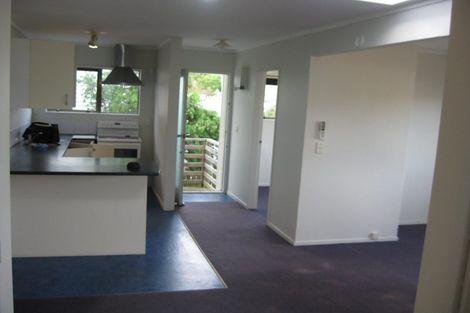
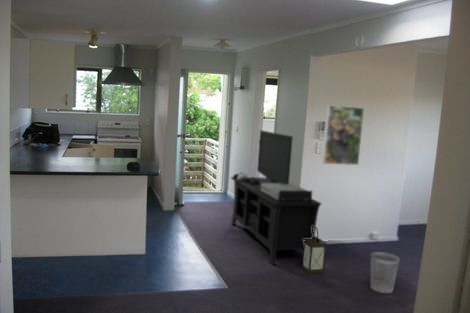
+ wastebasket [369,251,400,294]
+ lantern [301,226,329,275]
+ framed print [322,104,365,166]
+ media console [229,129,323,266]
